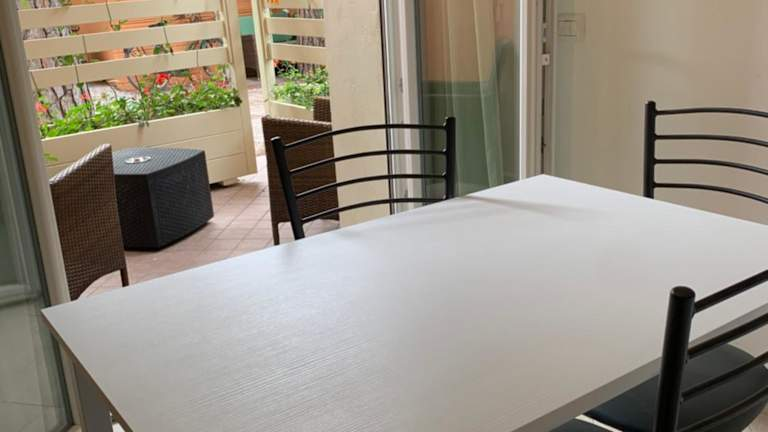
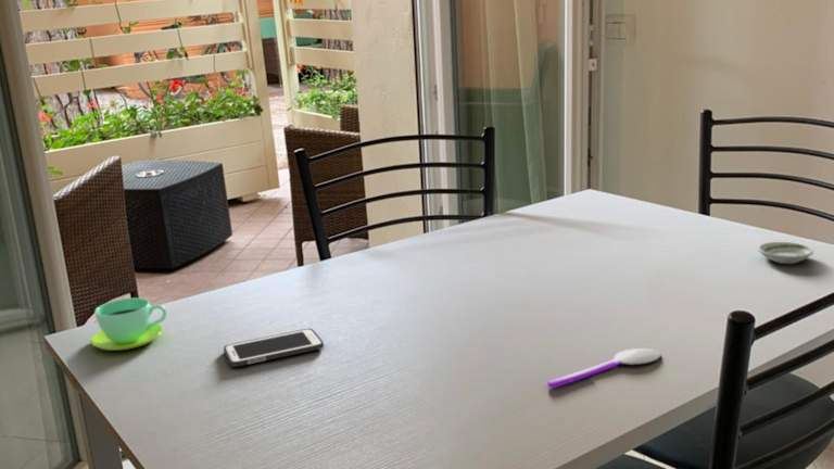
+ spoon [546,347,661,389]
+ cup [89,296,167,352]
+ cell phone [223,328,325,368]
+ saucer [757,241,814,265]
